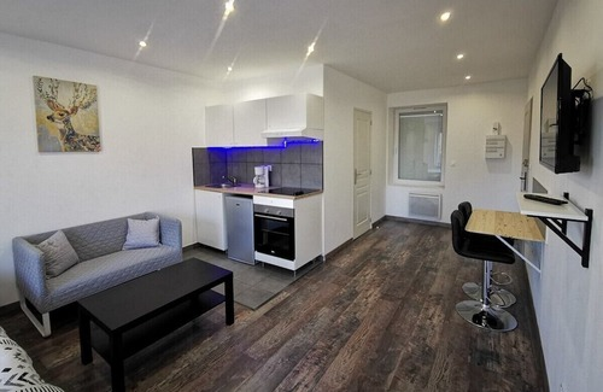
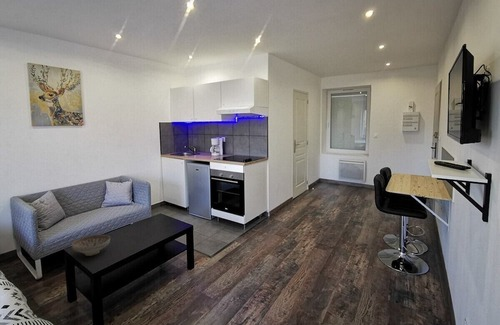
+ decorative bowl [71,234,111,257]
